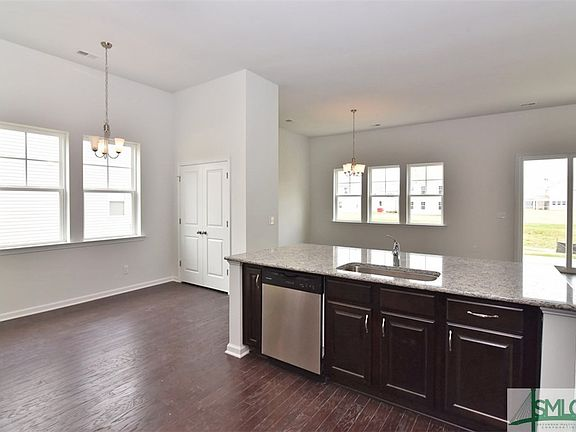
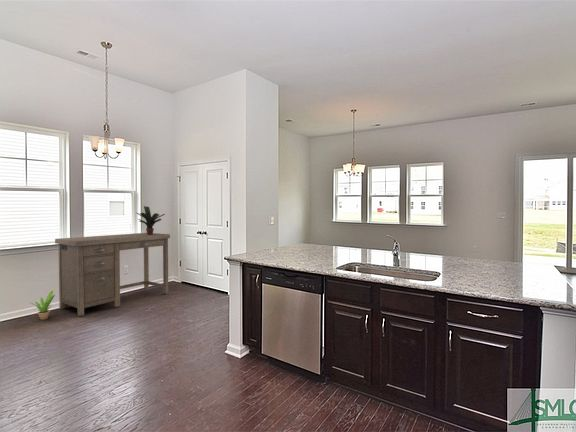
+ potted plant [135,205,166,235]
+ potted plant [28,289,56,321]
+ desk [54,232,171,317]
